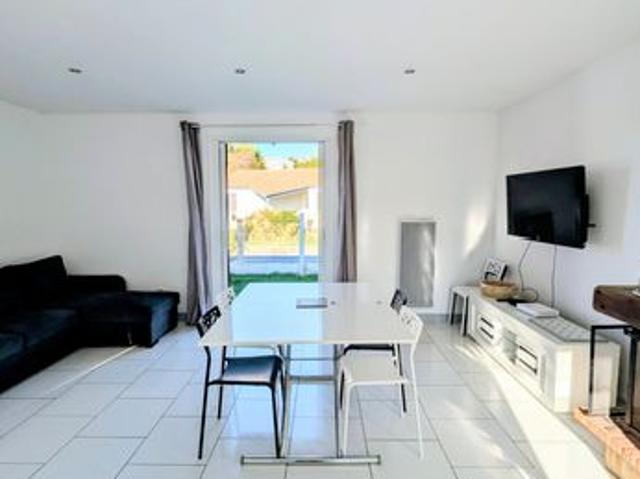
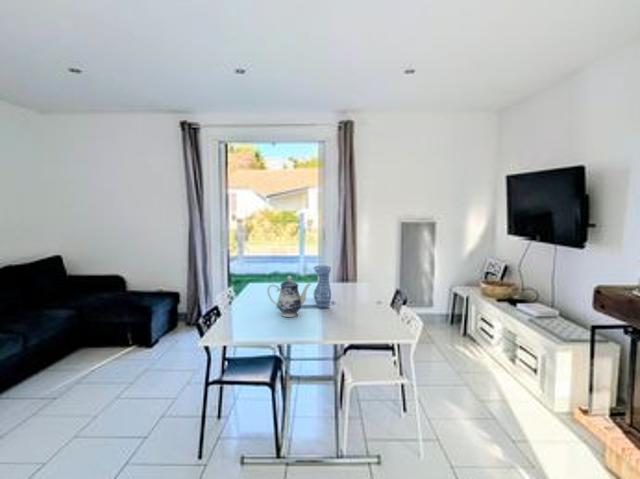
+ vase [313,264,332,309]
+ teapot [266,275,312,318]
